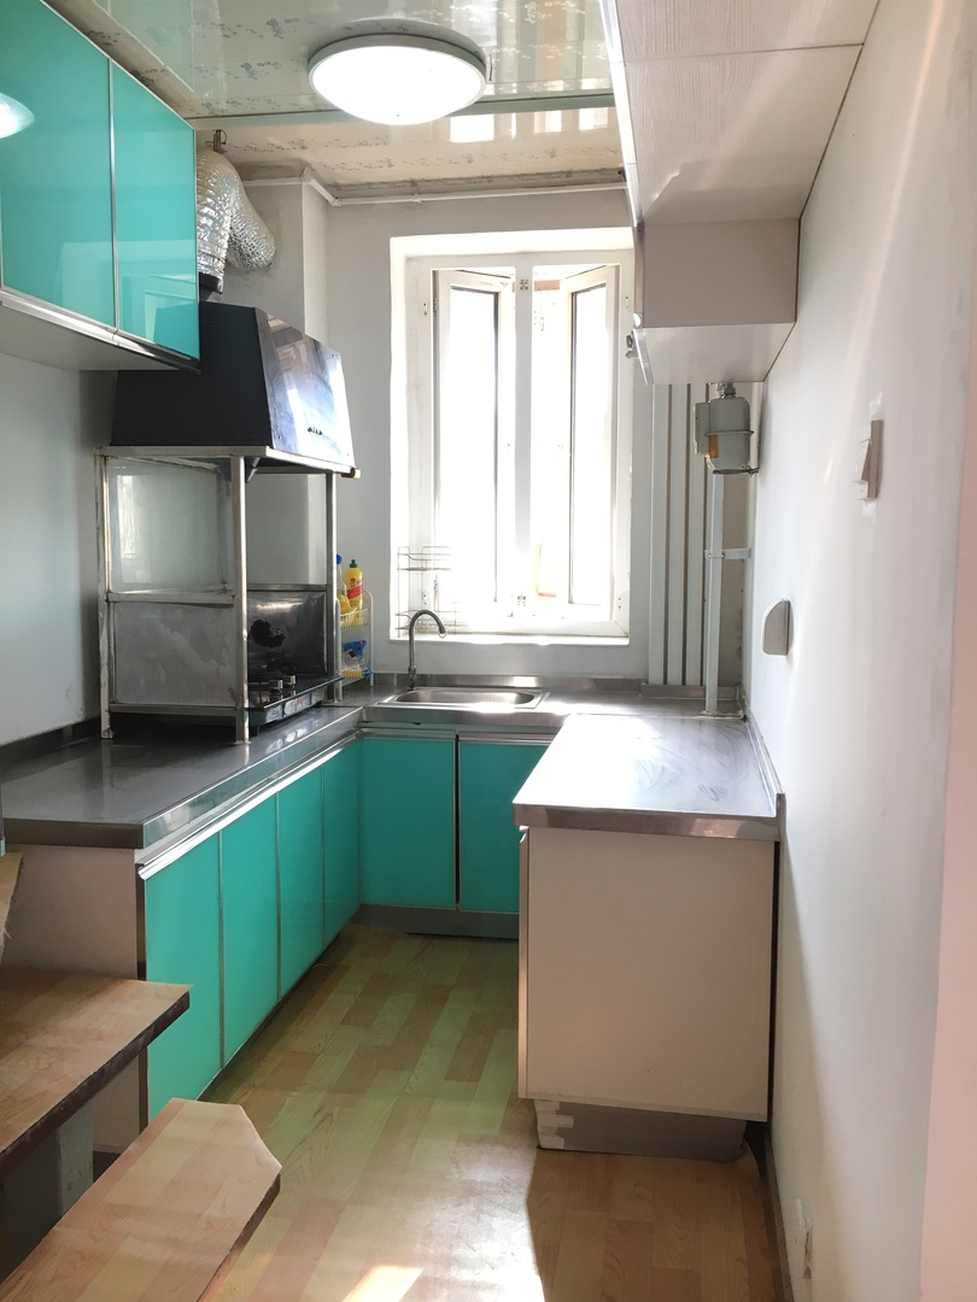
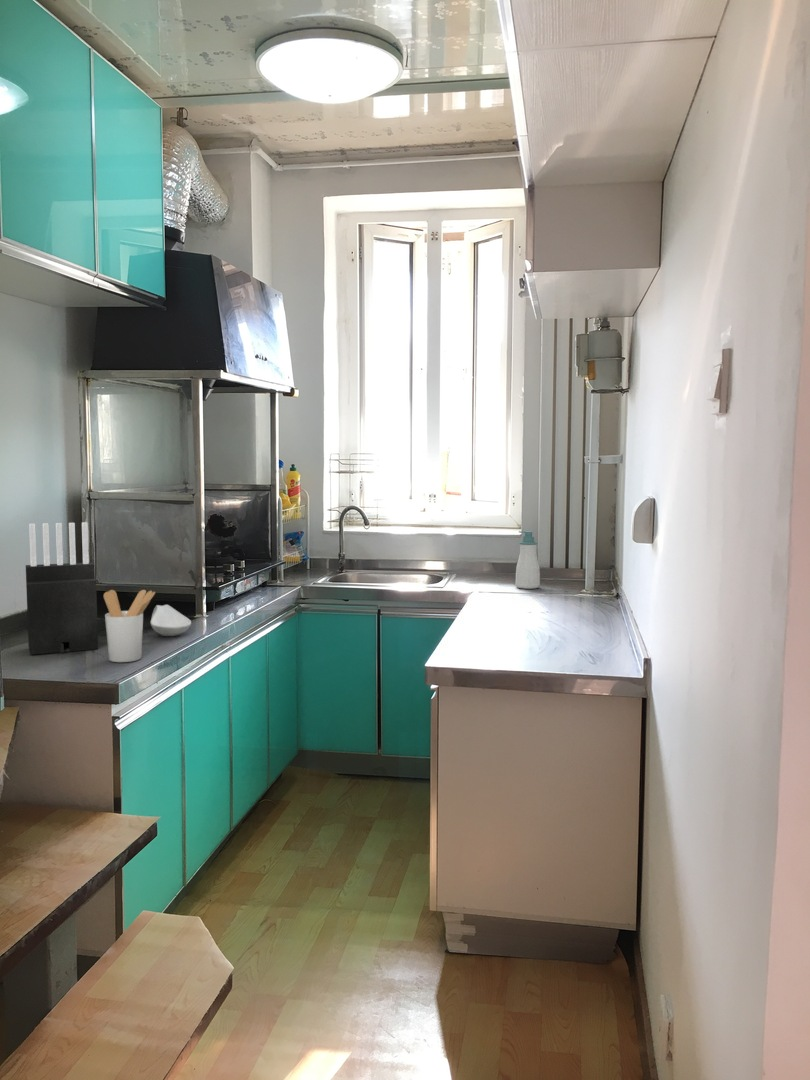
+ soap bottle [514,530,541,590]
+ spoon rest [150,604,192,637]
+ knife block [25,521,99,656]
+ utensil holder [103,589,156,663]
